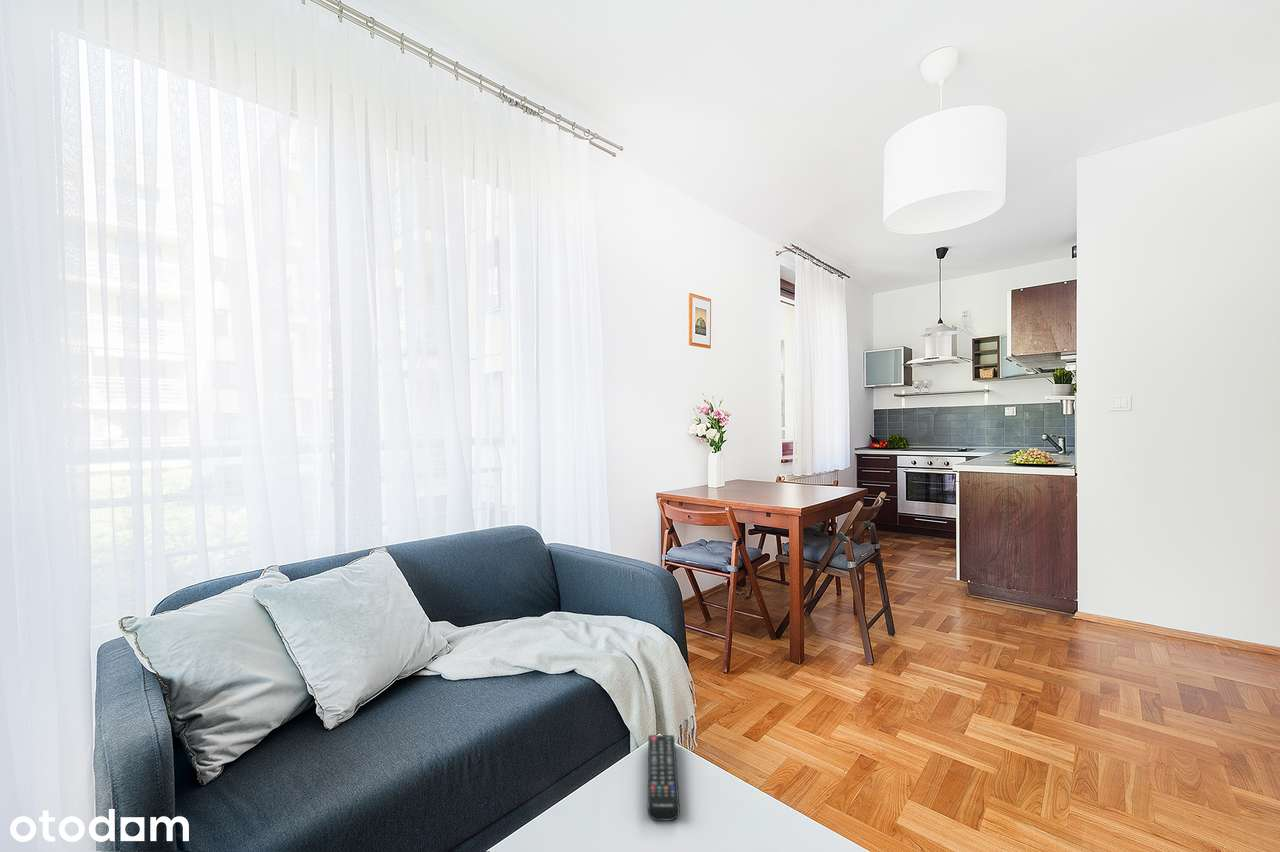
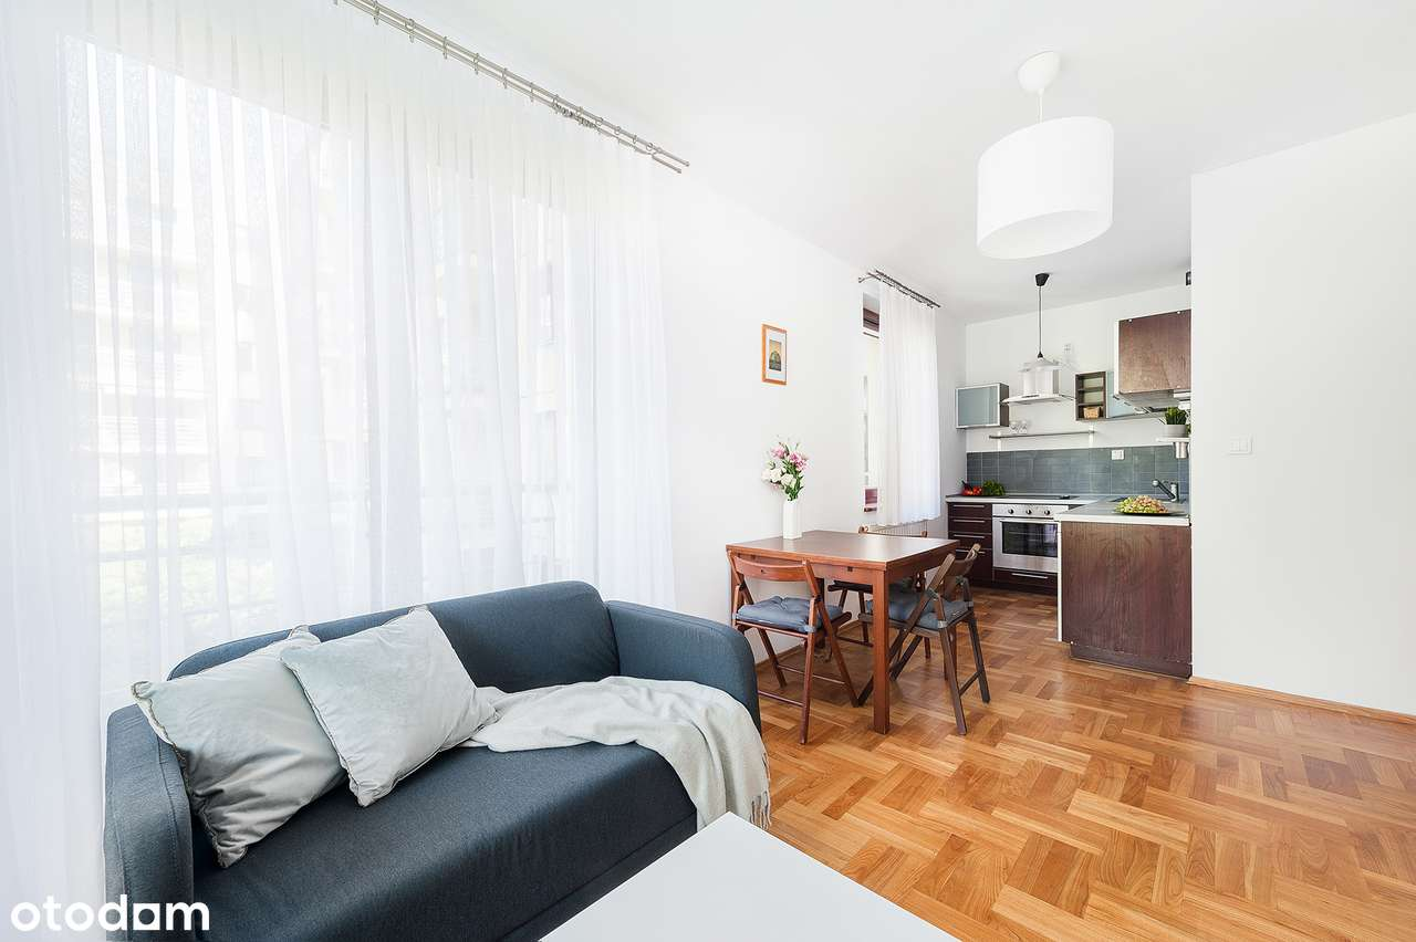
- remote control [647,734,681,822]
